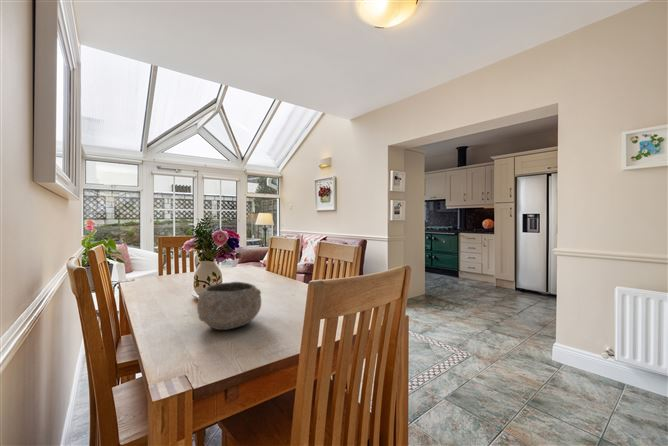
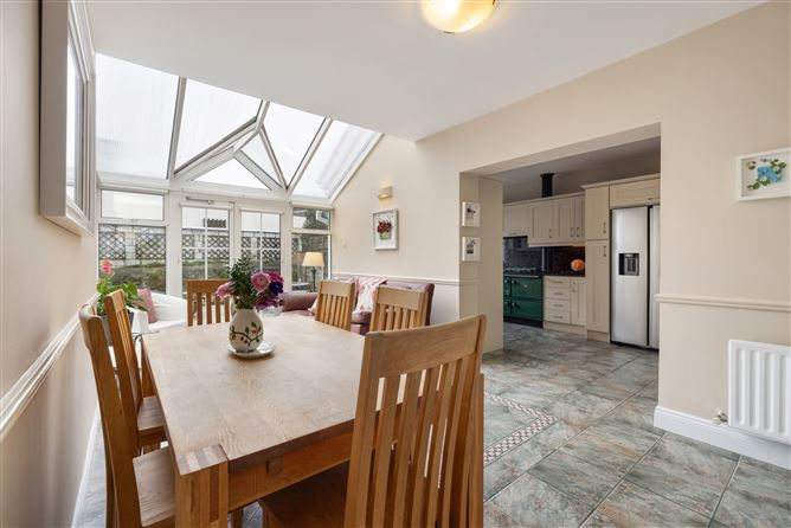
- bowl [196,281,262,331]
